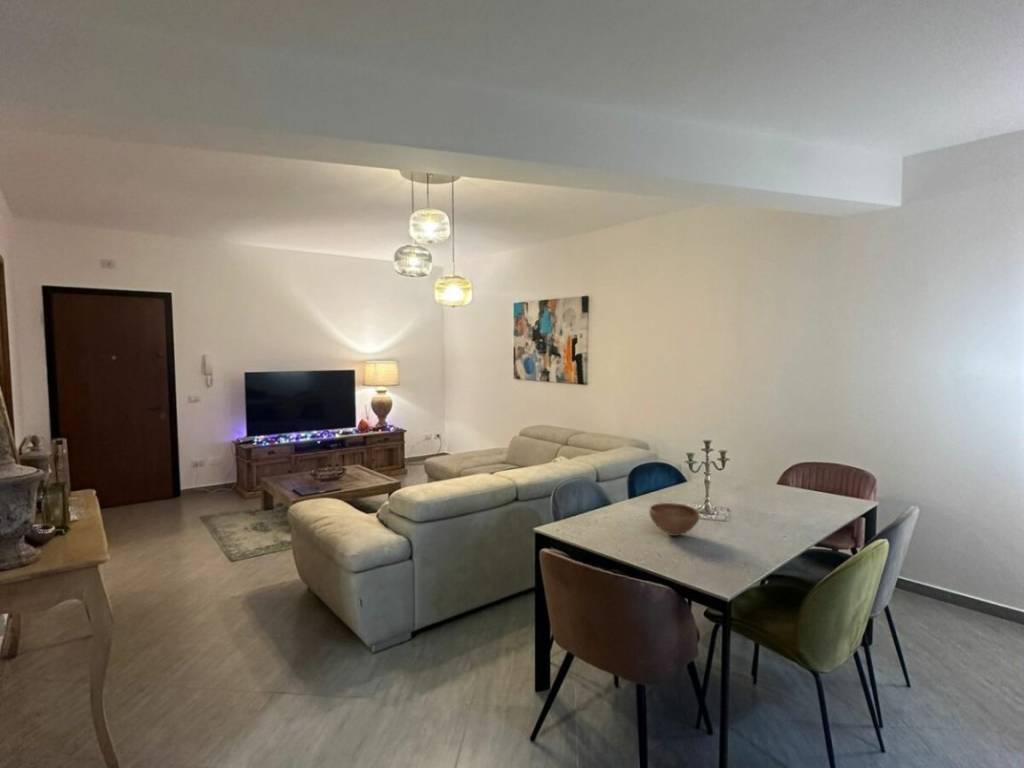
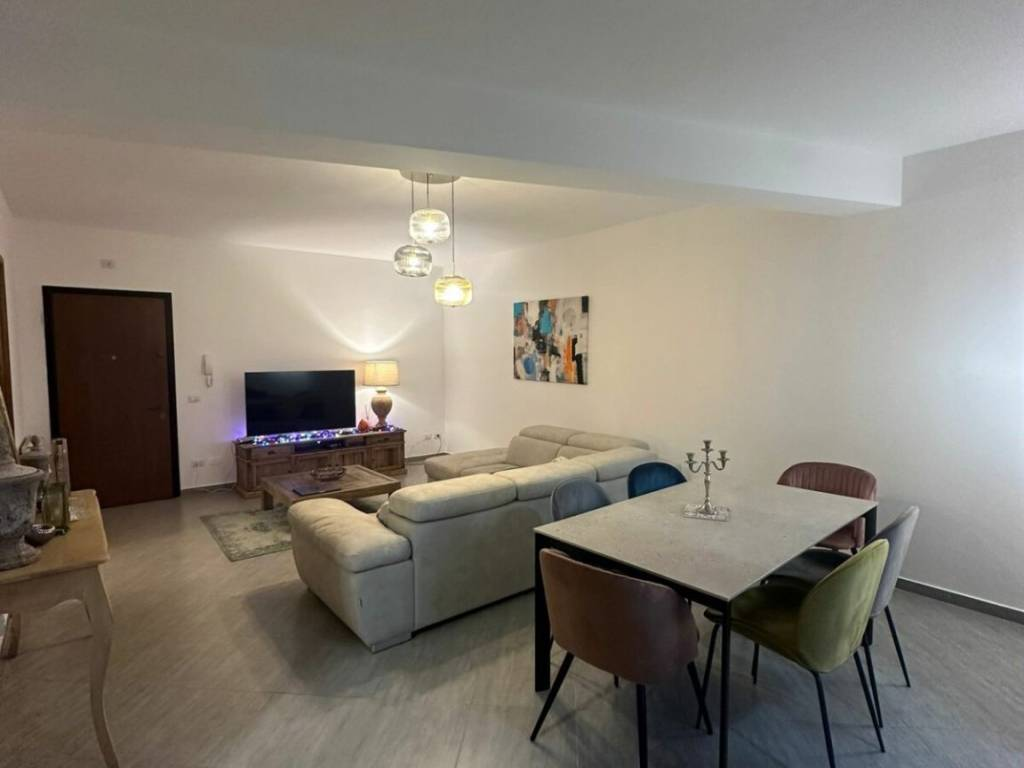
- bowl [648,502,700,537]
